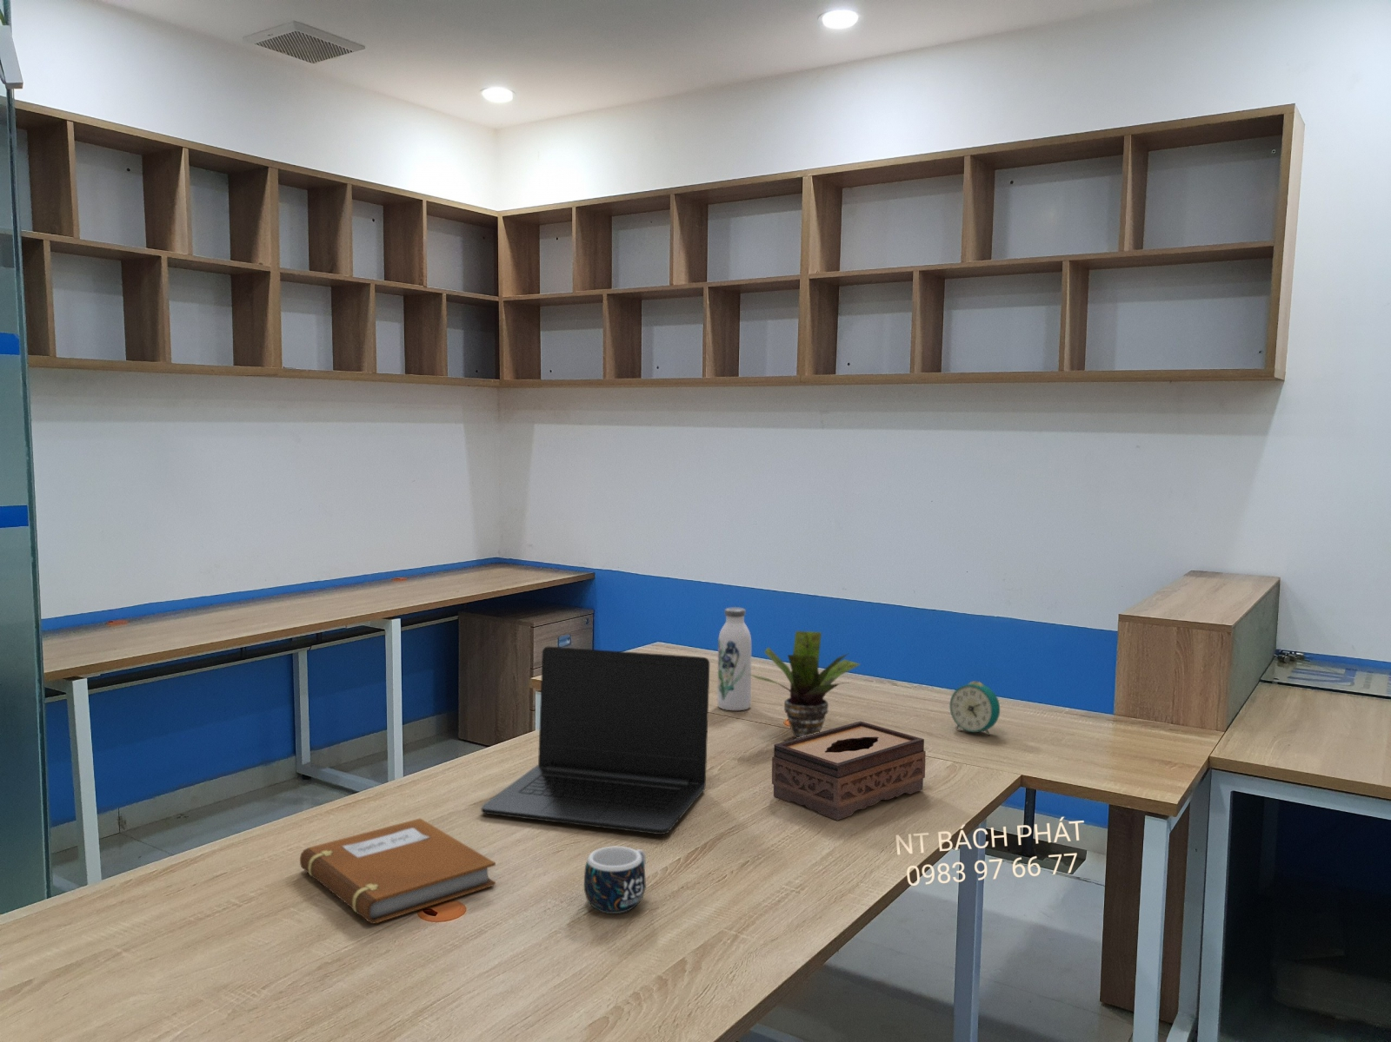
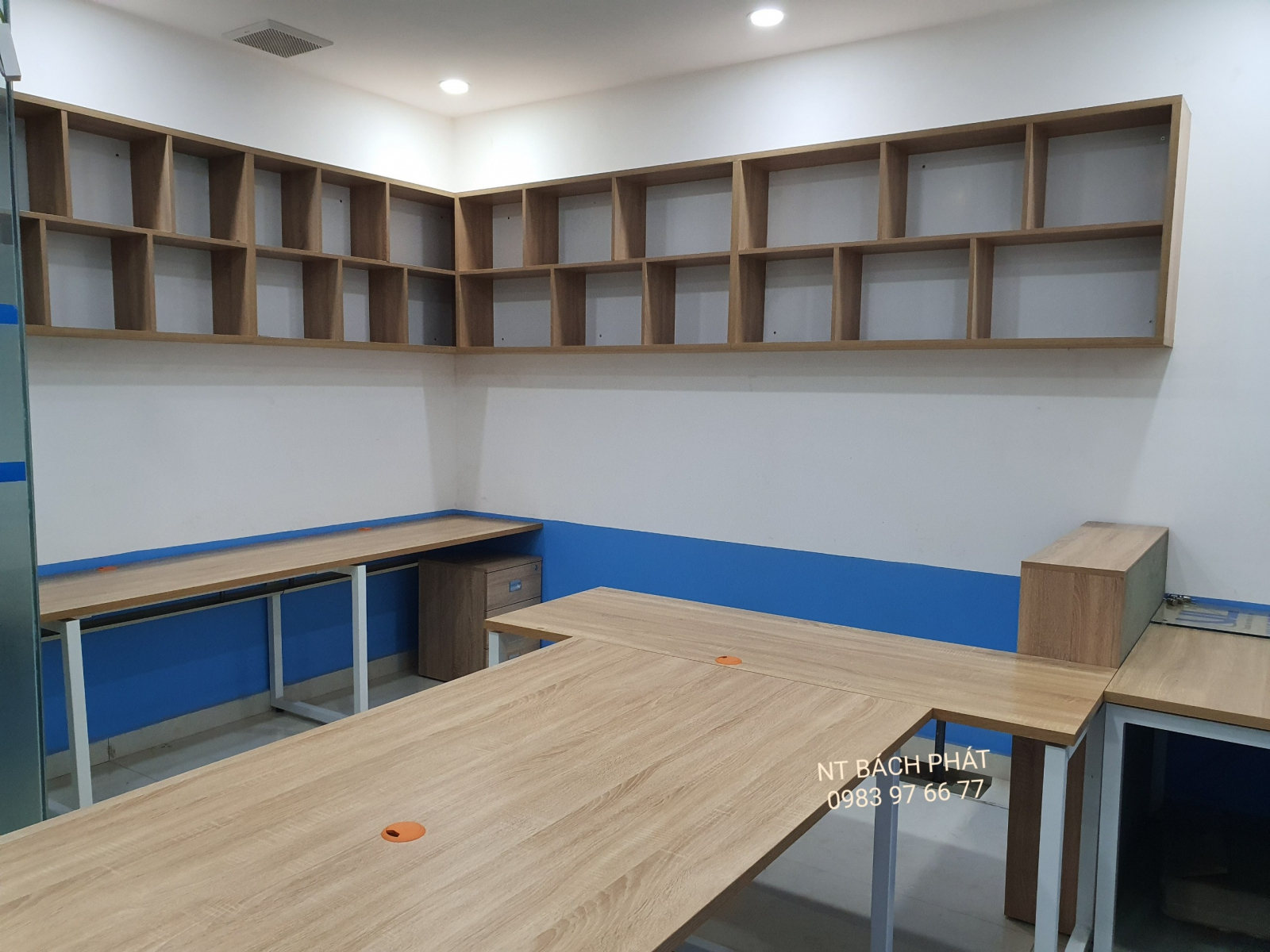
- laptop [480,646,710,835]
- water bottle [716,606,752,711]
- tissue box [771,720,927,821]
- potted plant [746,630,862,739]
- alarm clock [949,680,1001,738]
- mug [584,846,647,914]
- notebook [299,818,496,925]
